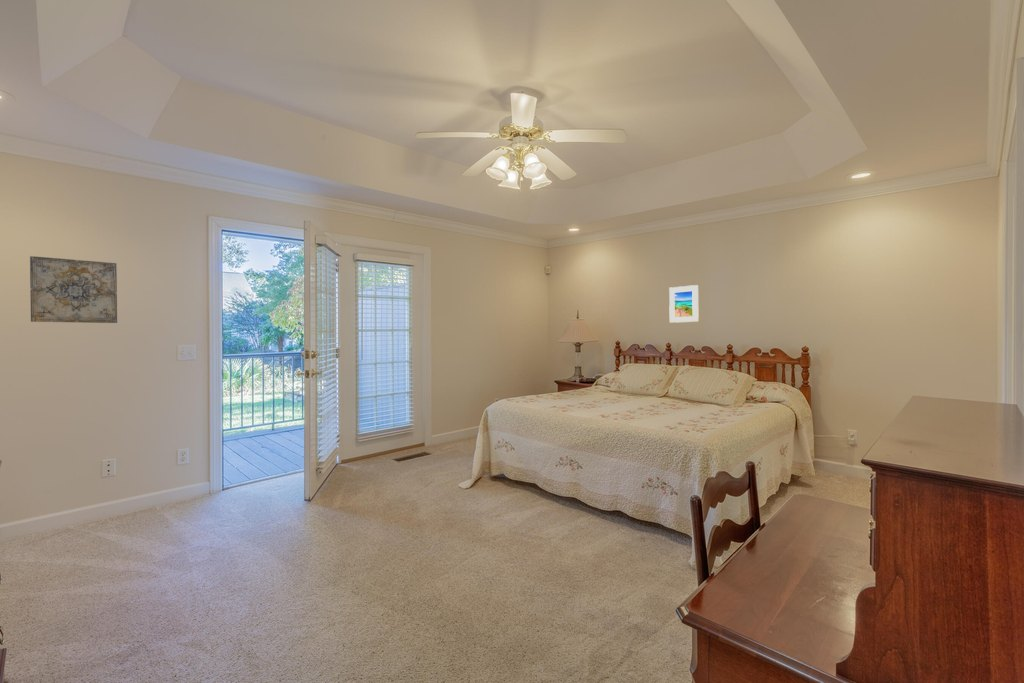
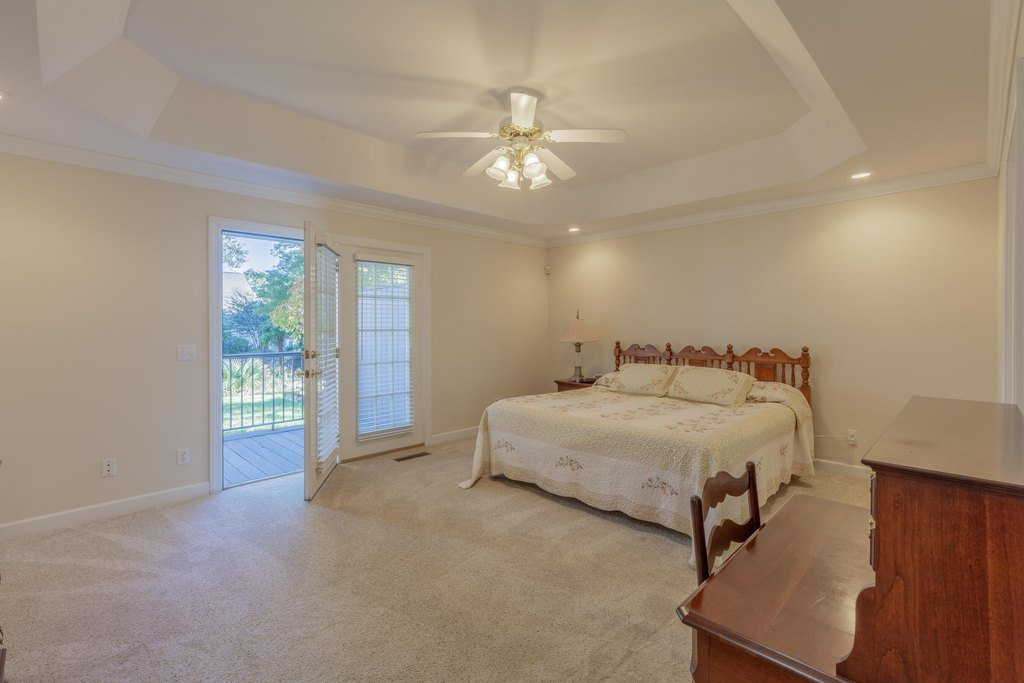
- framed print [668,284,700,324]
- wall art [29,255,118,324]
